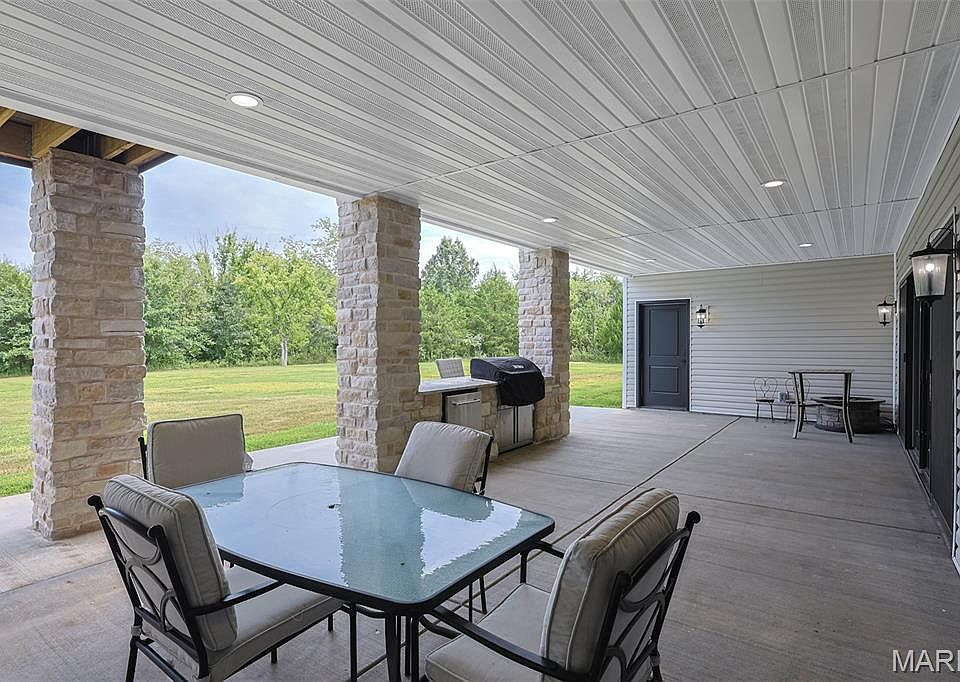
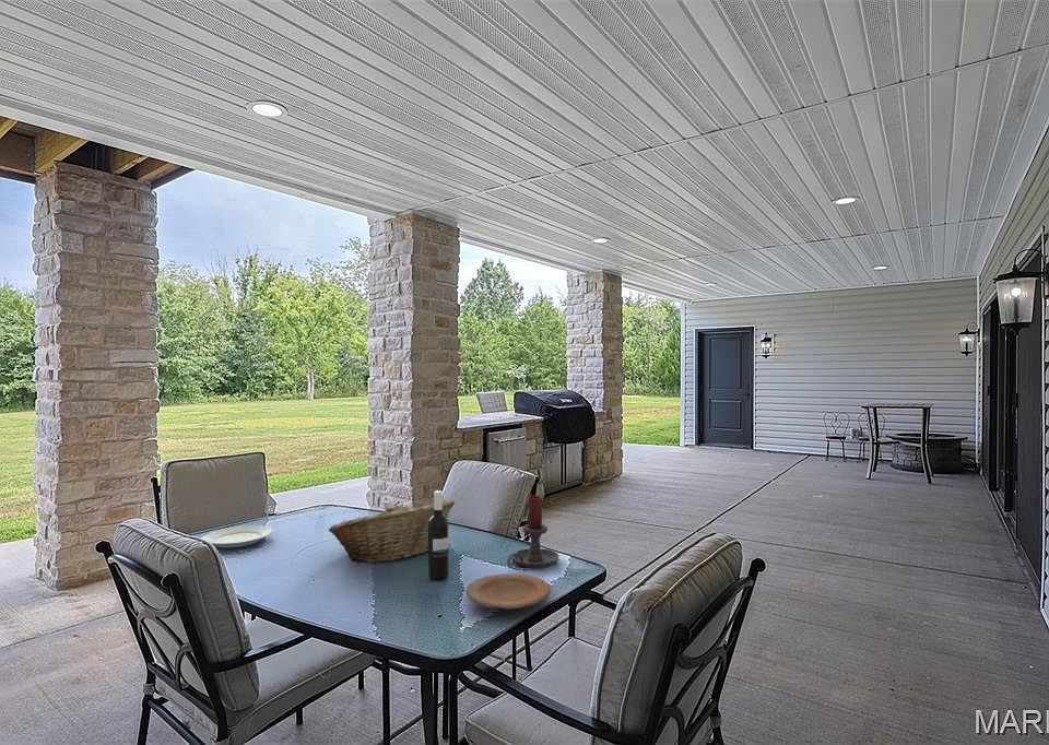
+ candle holder [506,494,561,569]
+ wine bottle [427,489,450,581]
+ plate [200,524,273,548]
+ fruit basket [328,498,456,564]
+ plate [465,572,552,611]
